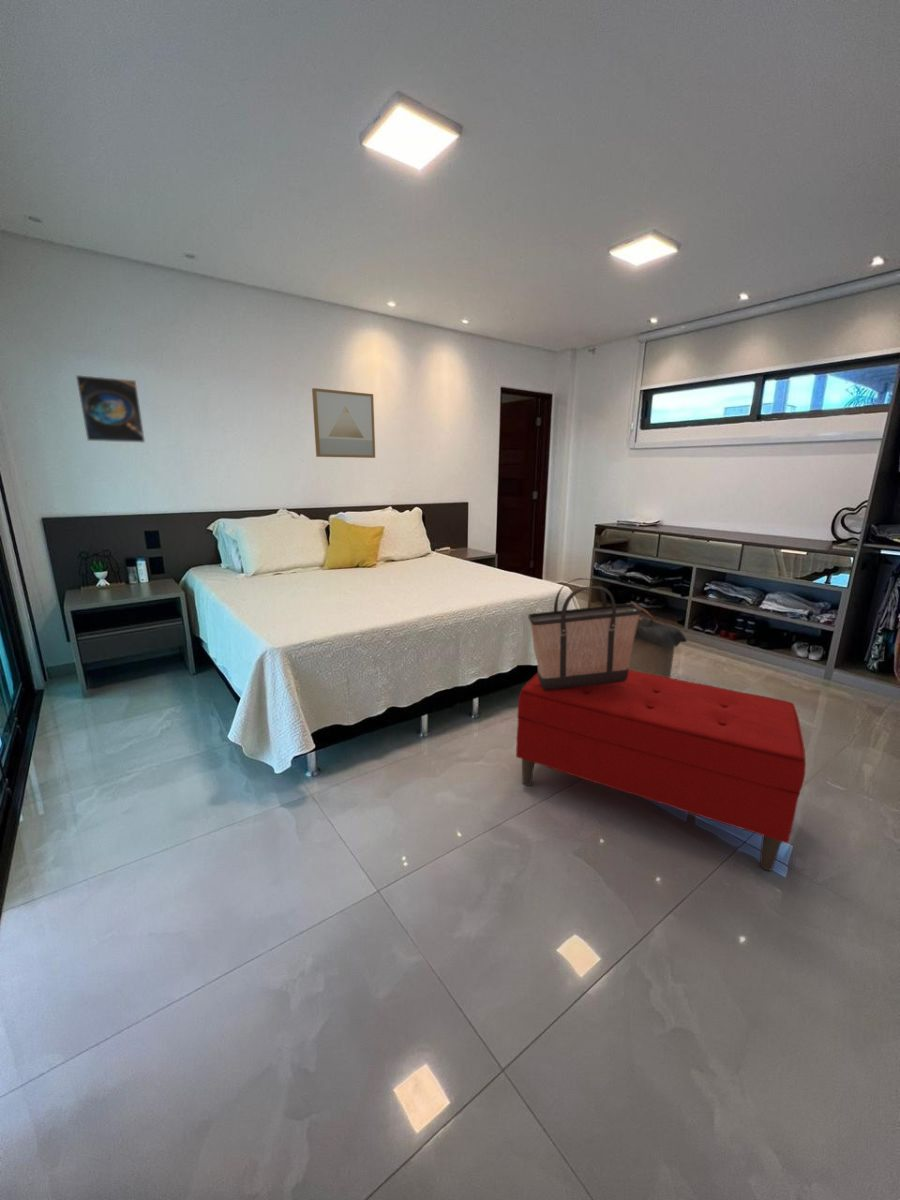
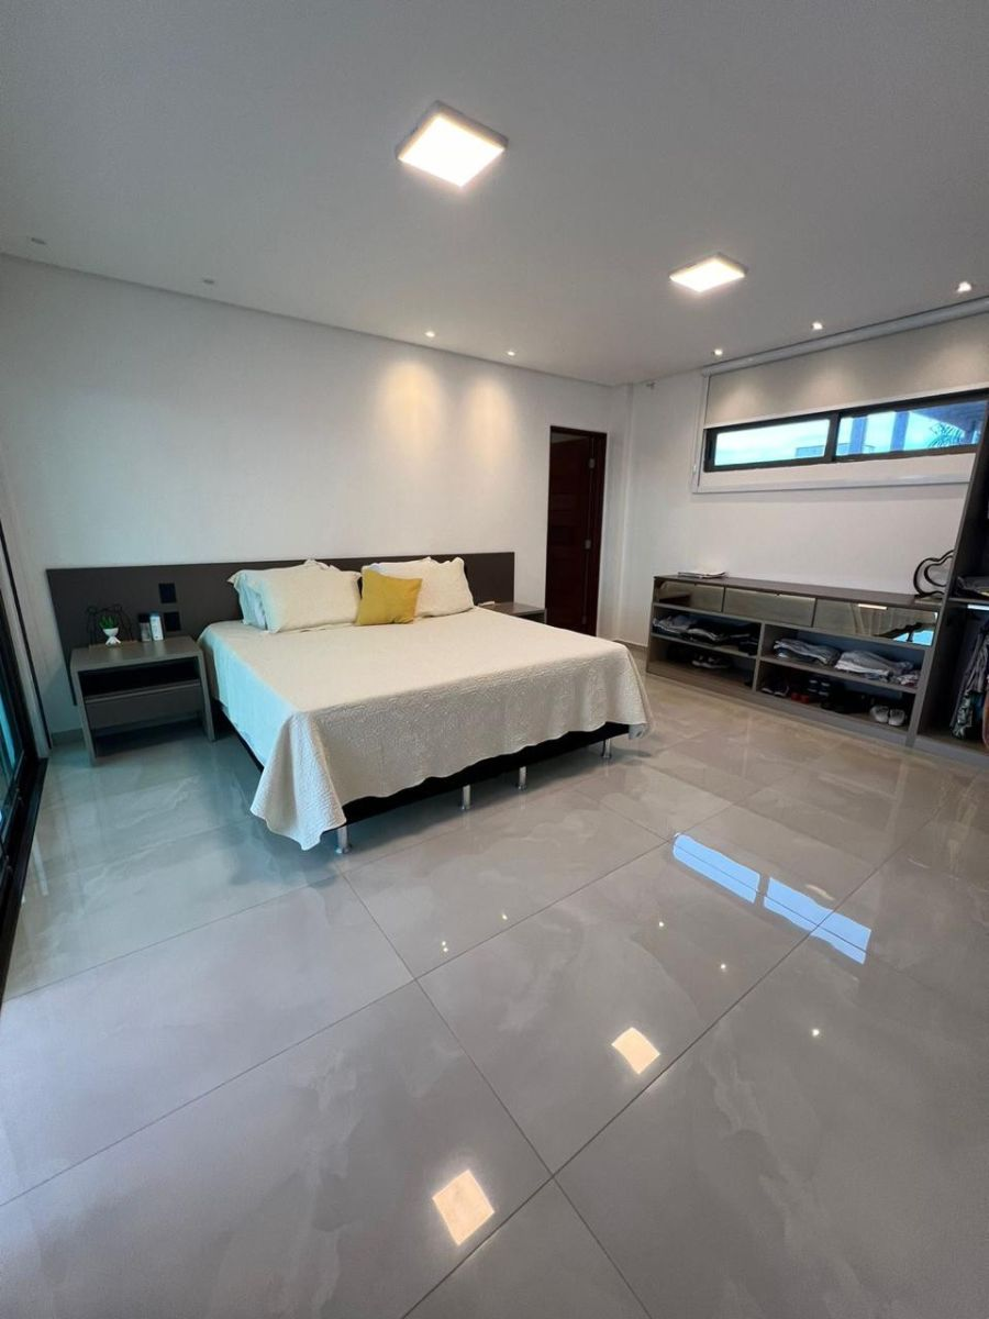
- laundry hamper [626,602,688,678]
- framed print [75,374,146,444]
- shopping bag [527,577,642,690]
- bench [515,670,807,871]
- wall art [311,387,376,459]
